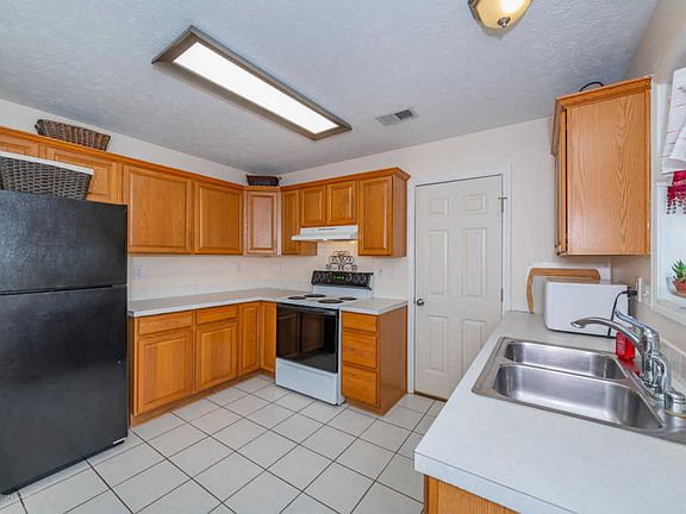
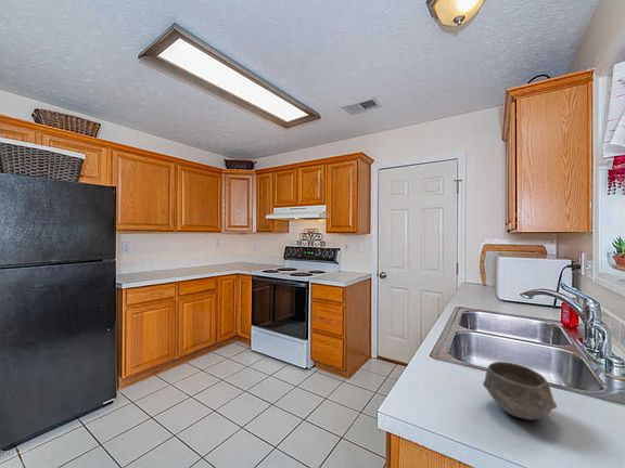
+ bowl [482,361,558,420]
